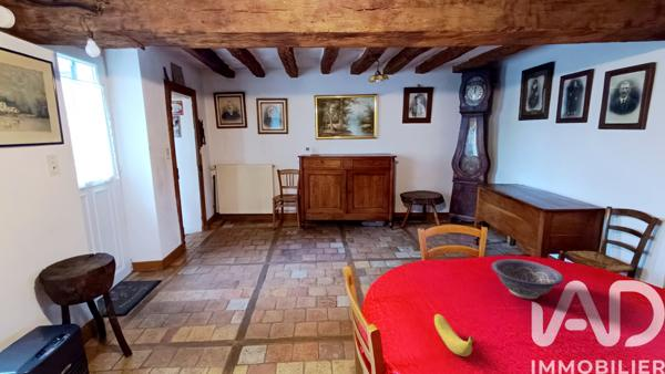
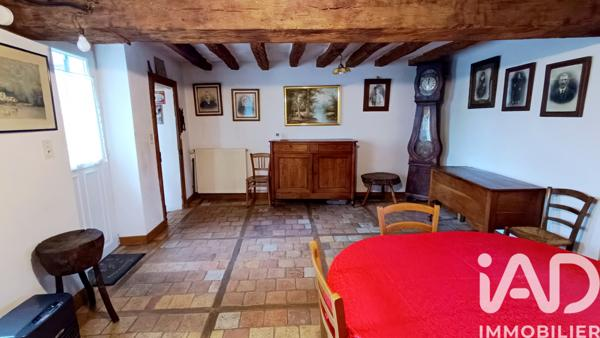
- fruit [433,313,474,357]
- decorative bowl [490,258,565,300]
